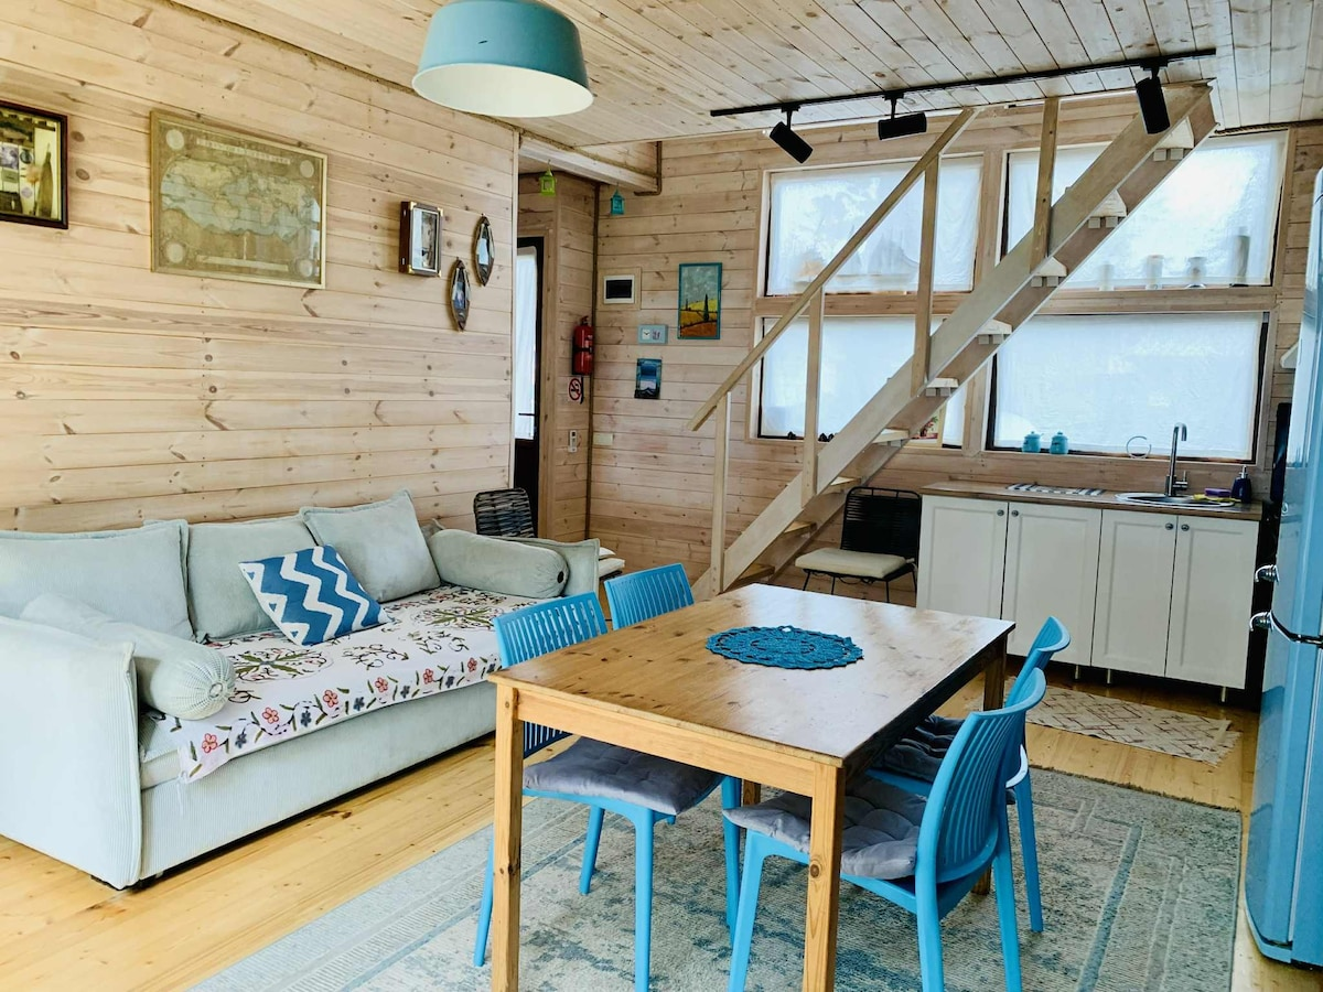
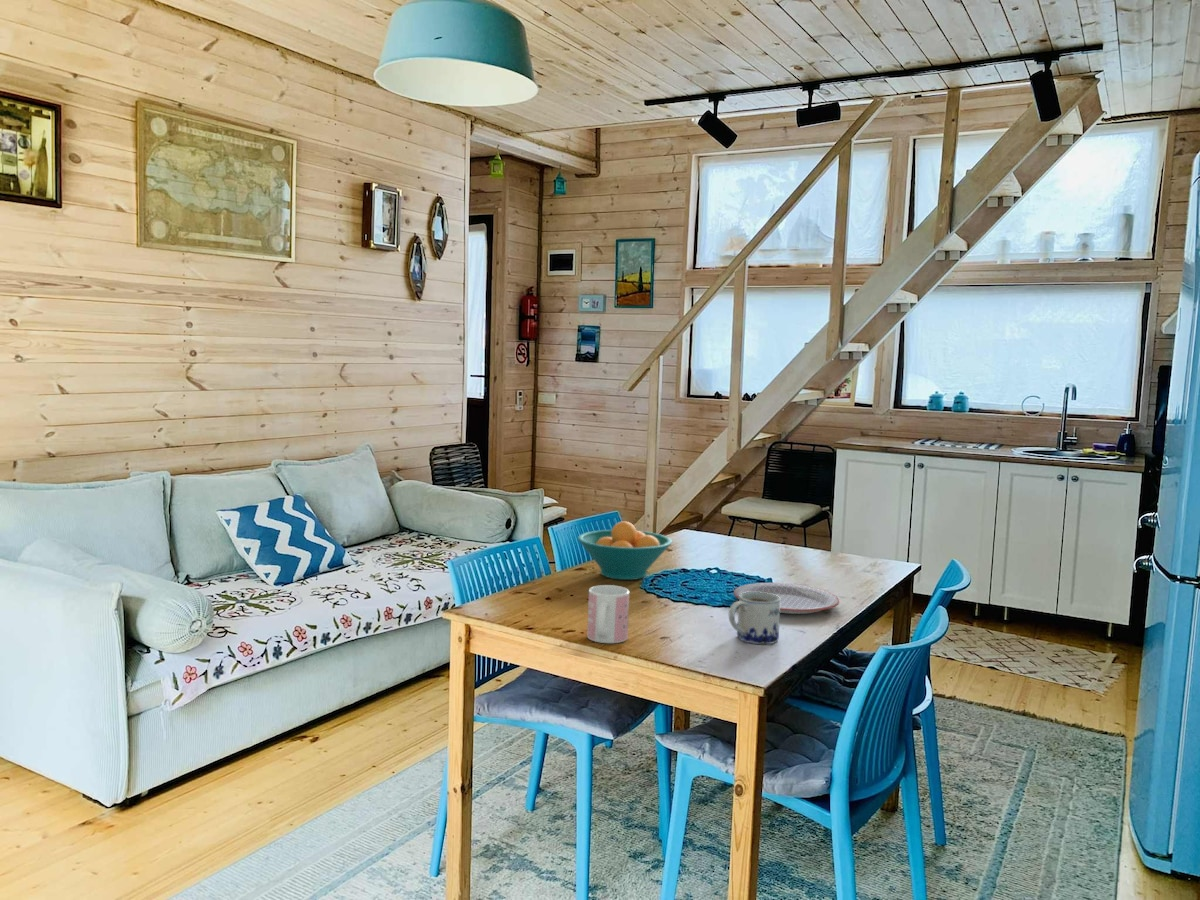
+ mug [586,584,631,644]
+ plate [733,582,840,615]
+ fruit bowl [577,520,673,581]
+ mug [728,592,781,645]
